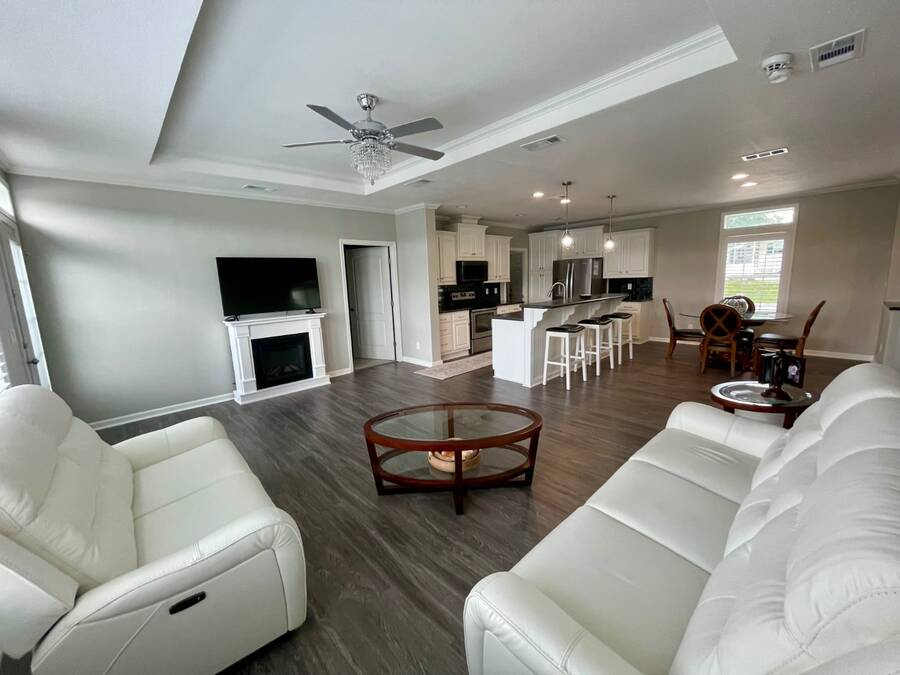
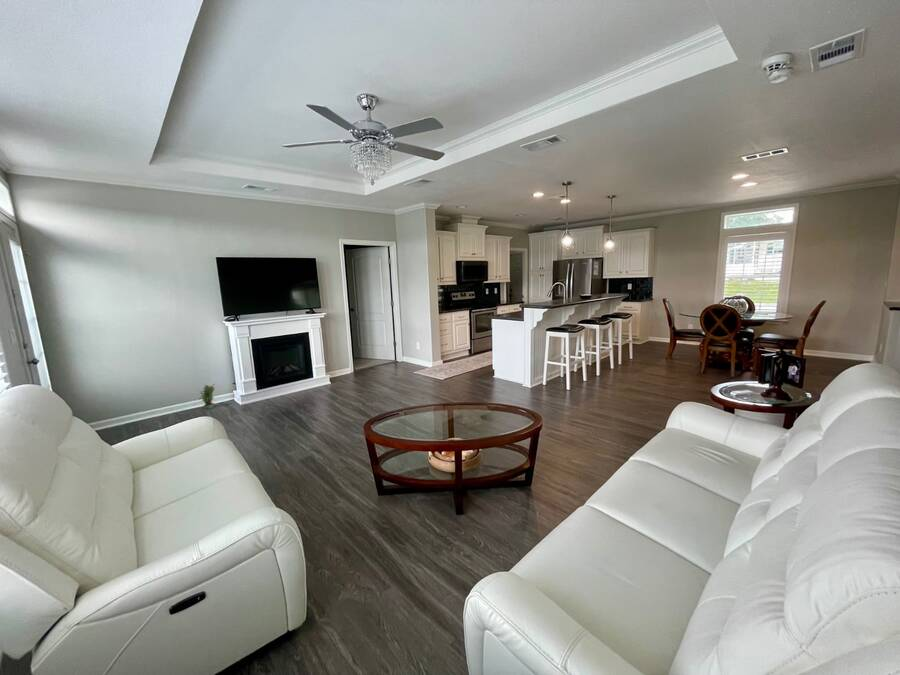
+ potted plant [198,382,216,409]
